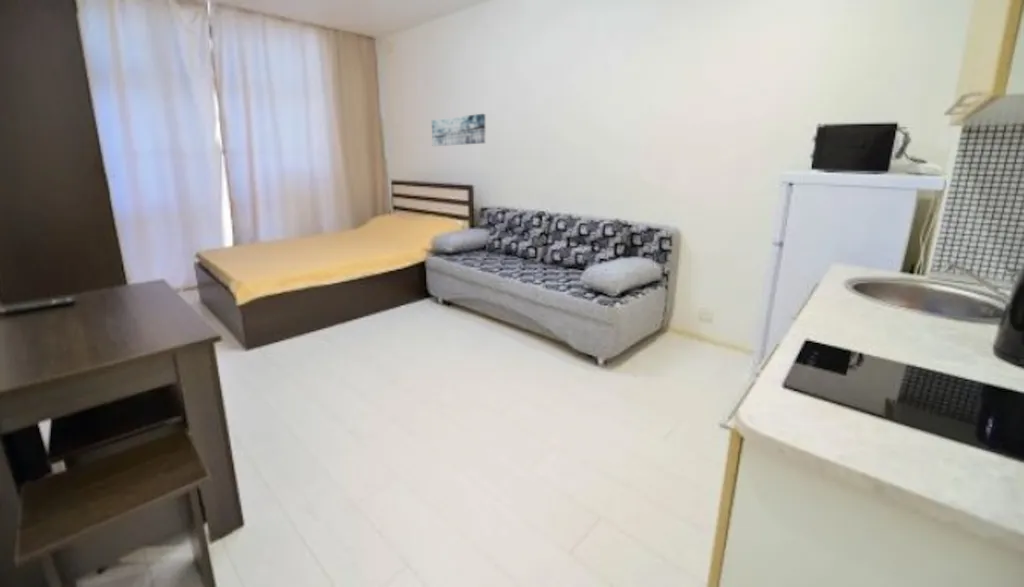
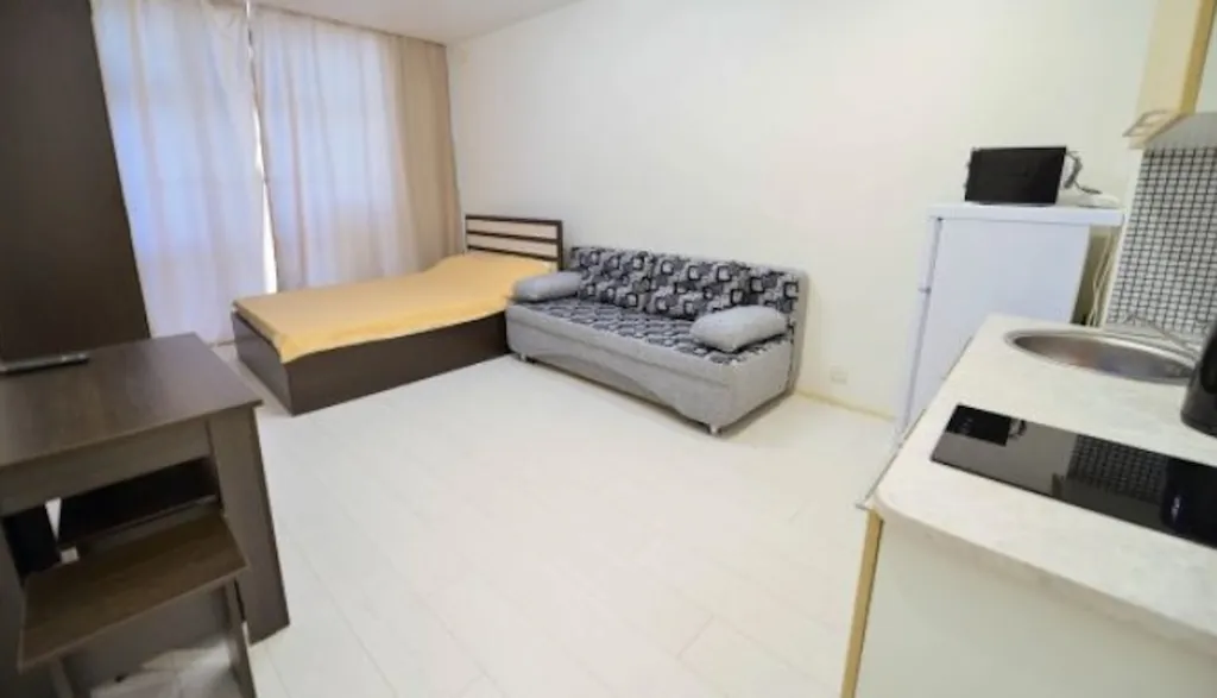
- wall art [431,113,486,147]
